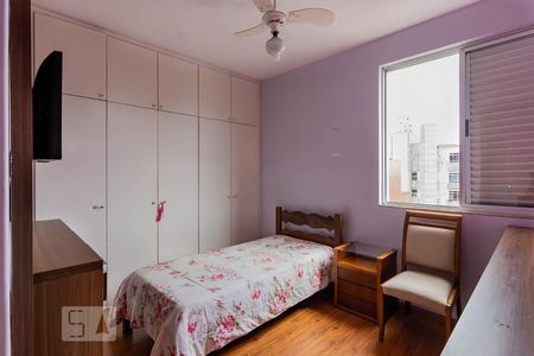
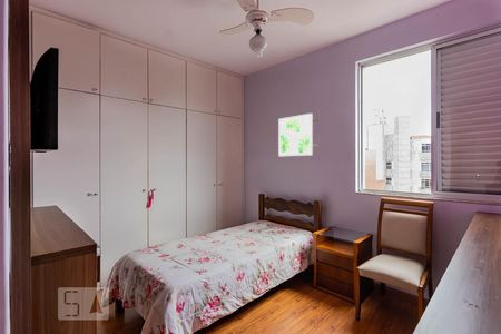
+ wall art [277,112,314,157]
